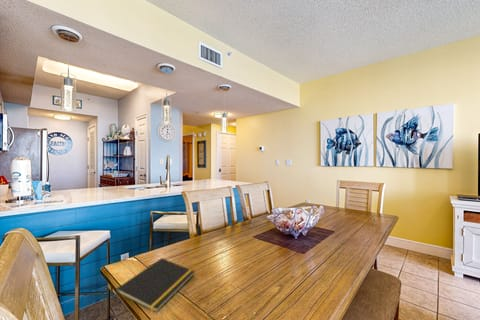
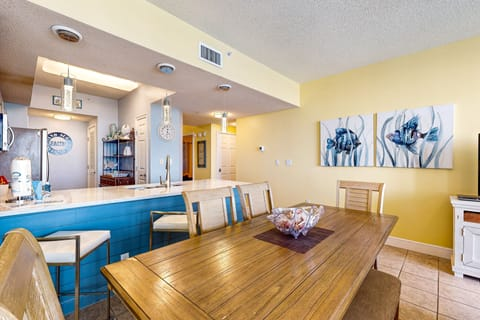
- notepad [114,257,196,313]
